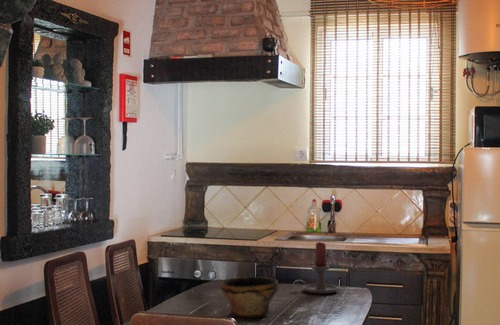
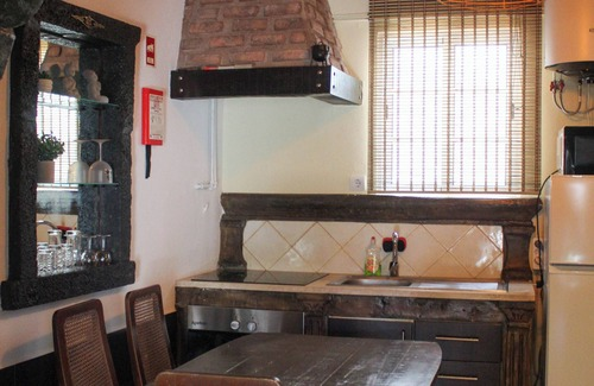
- bowl [220,276,279,319]
- candle holder [292,241,339,295]
